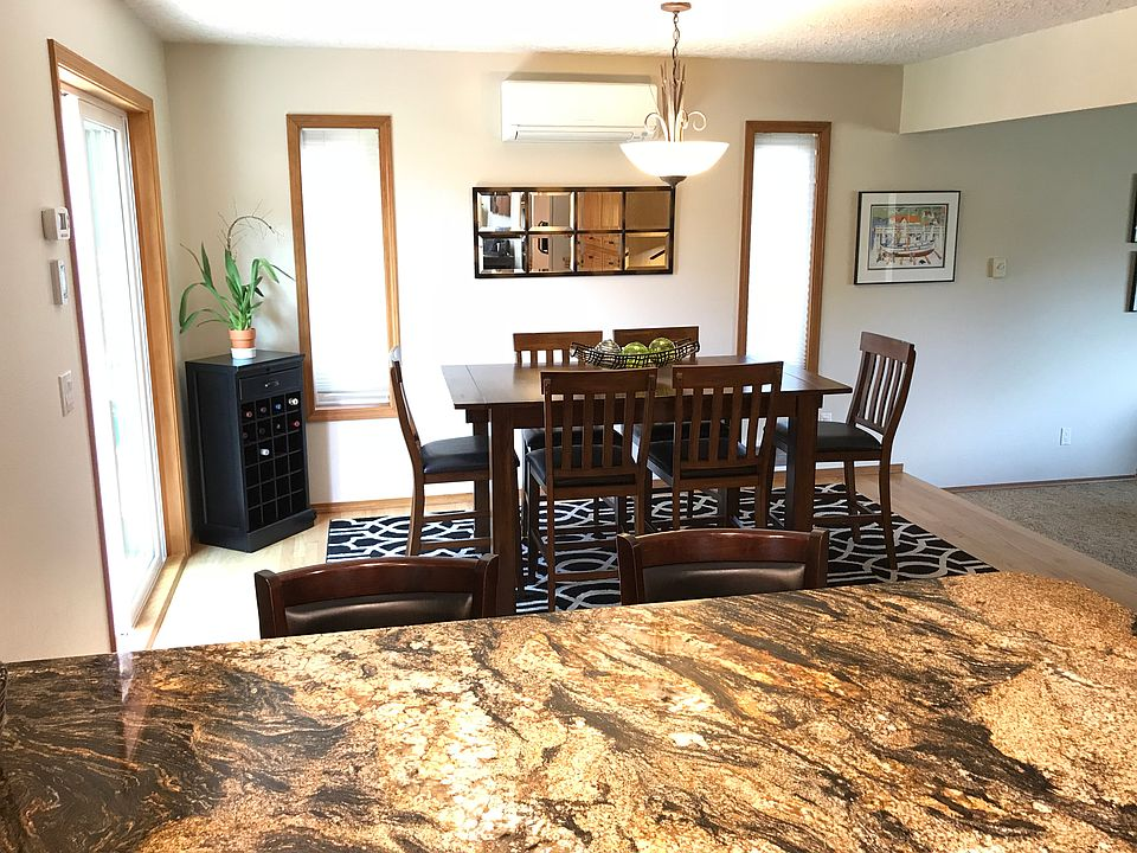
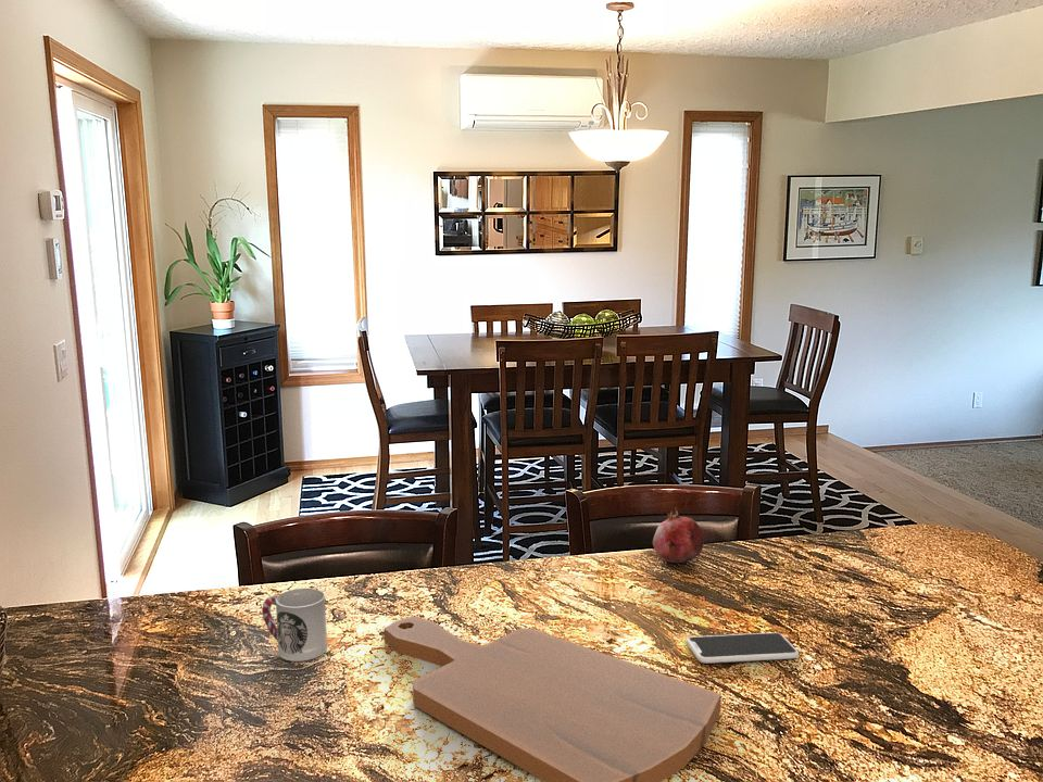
+ fruit [652,506,706,564]
+ cup [261,588,328,663]
+ smartphone [686,632,800,665]
+ cutting board [384,616,722,782]
